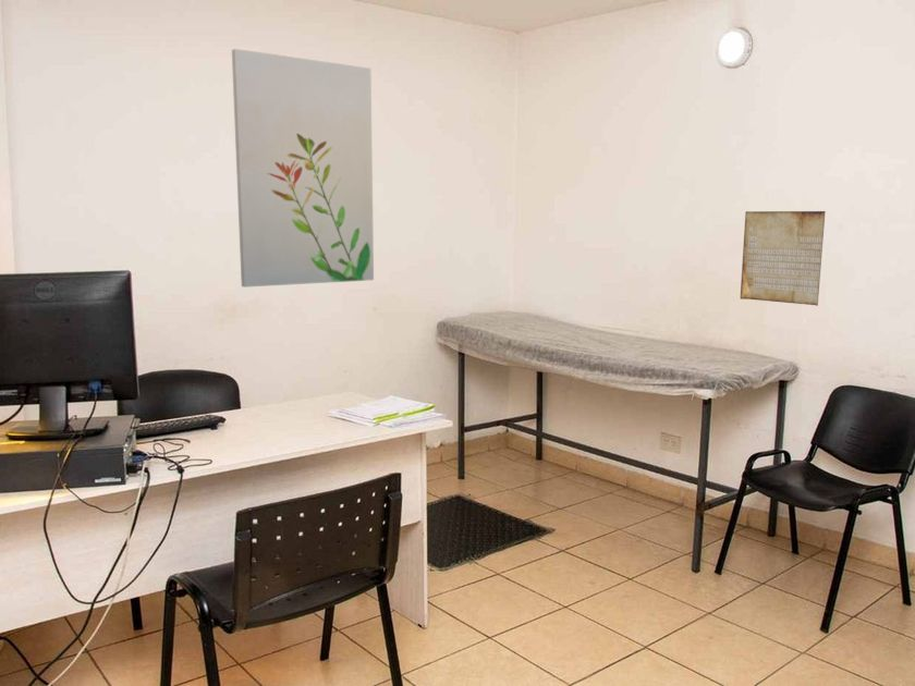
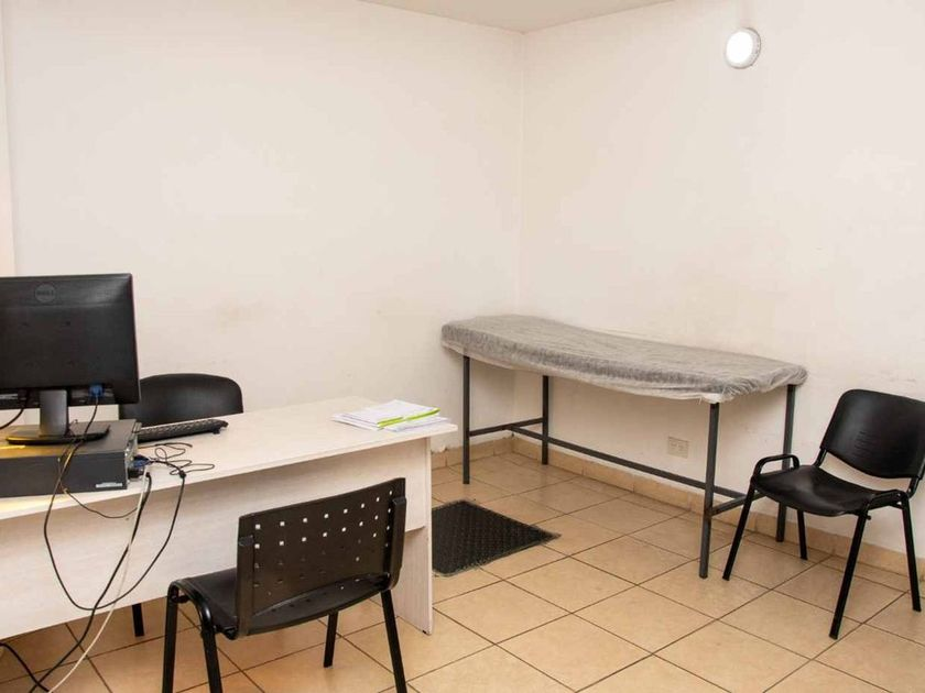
- wall art [231,48,375,289]
- periodic table [740,210,827,307]
